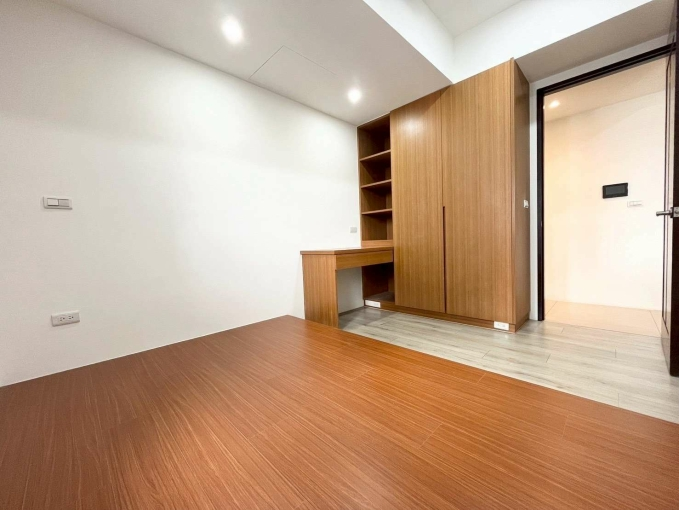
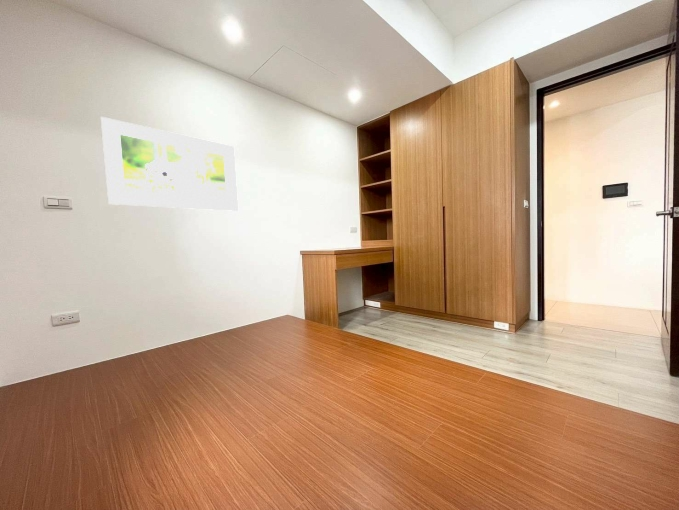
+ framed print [100,116,239,212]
